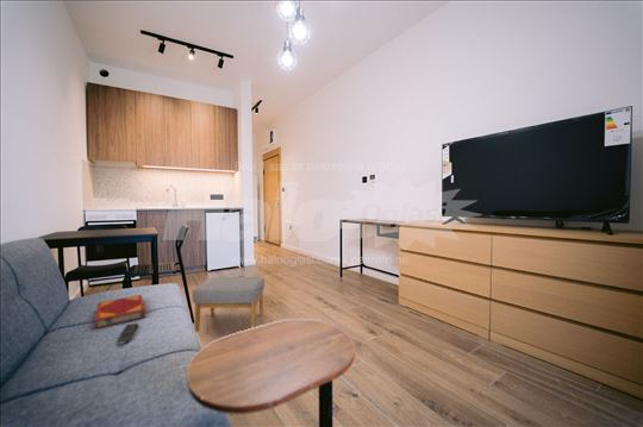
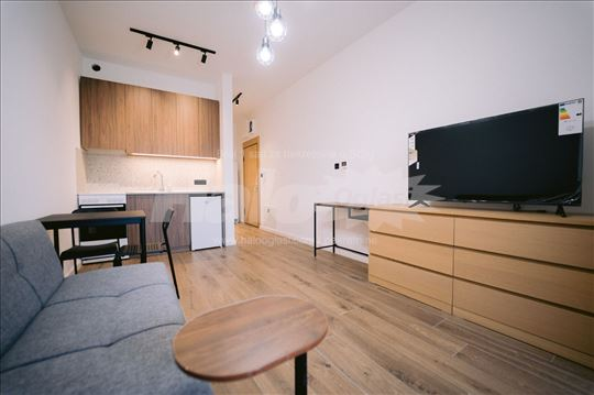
- hardback book [93,294,148,329]
- remote control [117,322,139,345]
- footstool [192,276,266,333]
